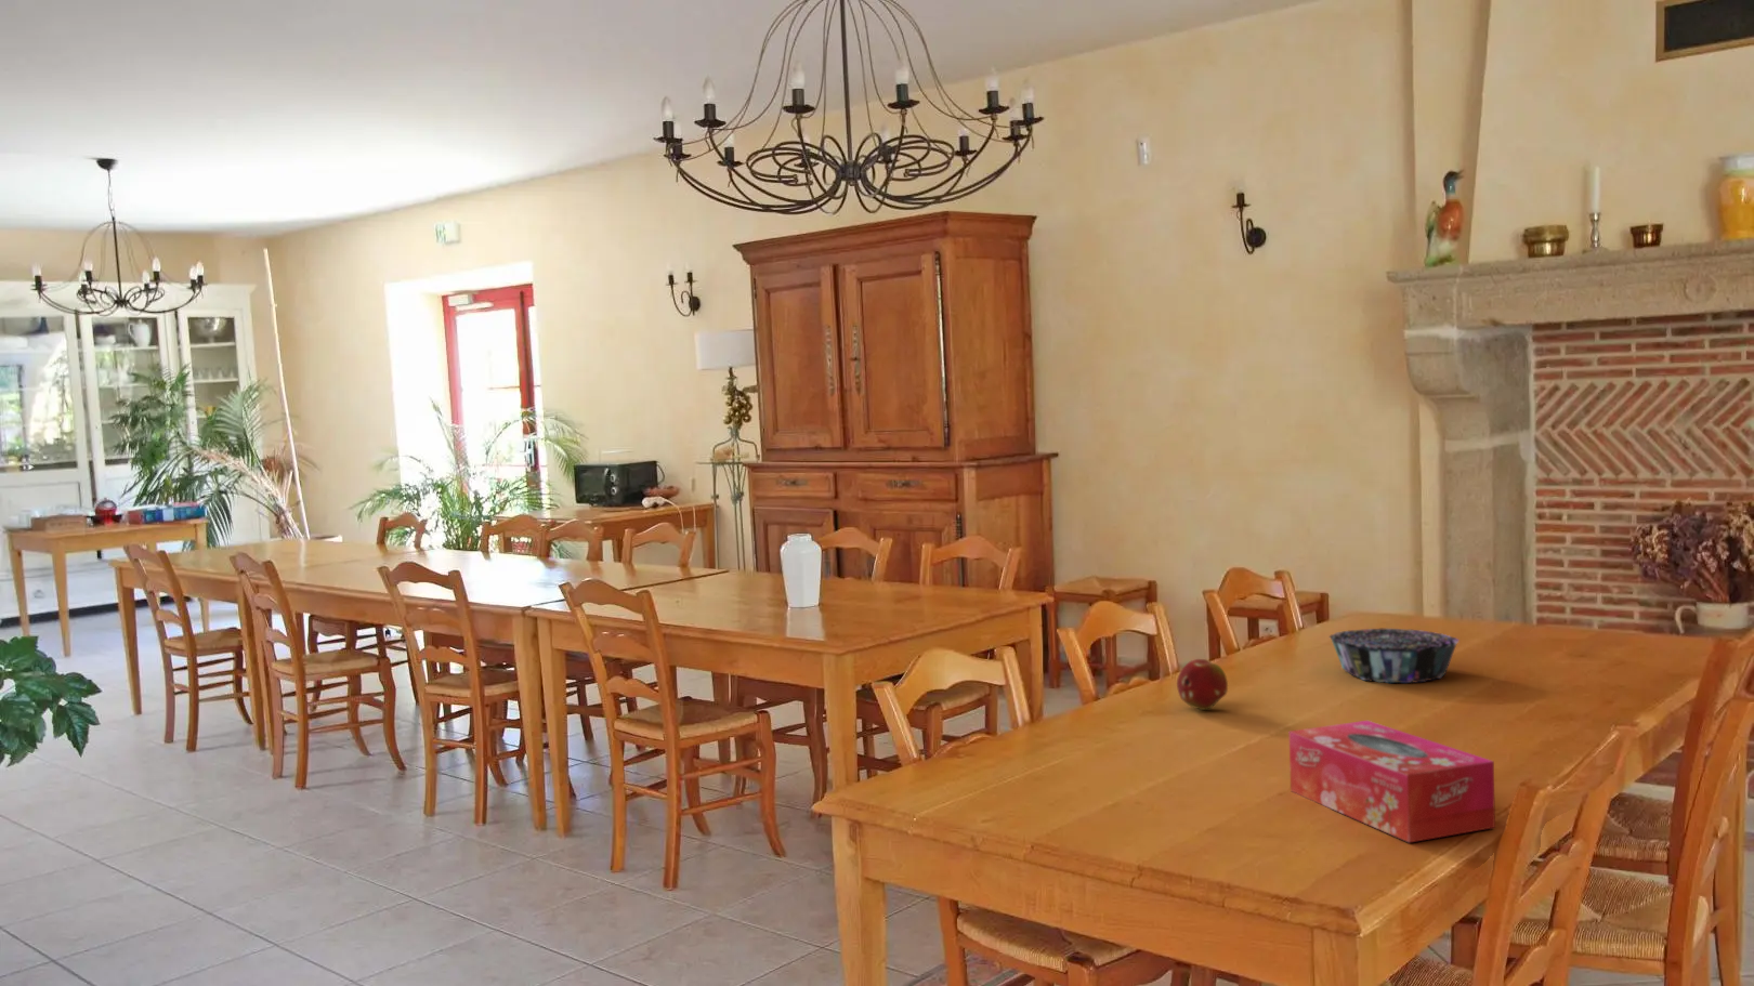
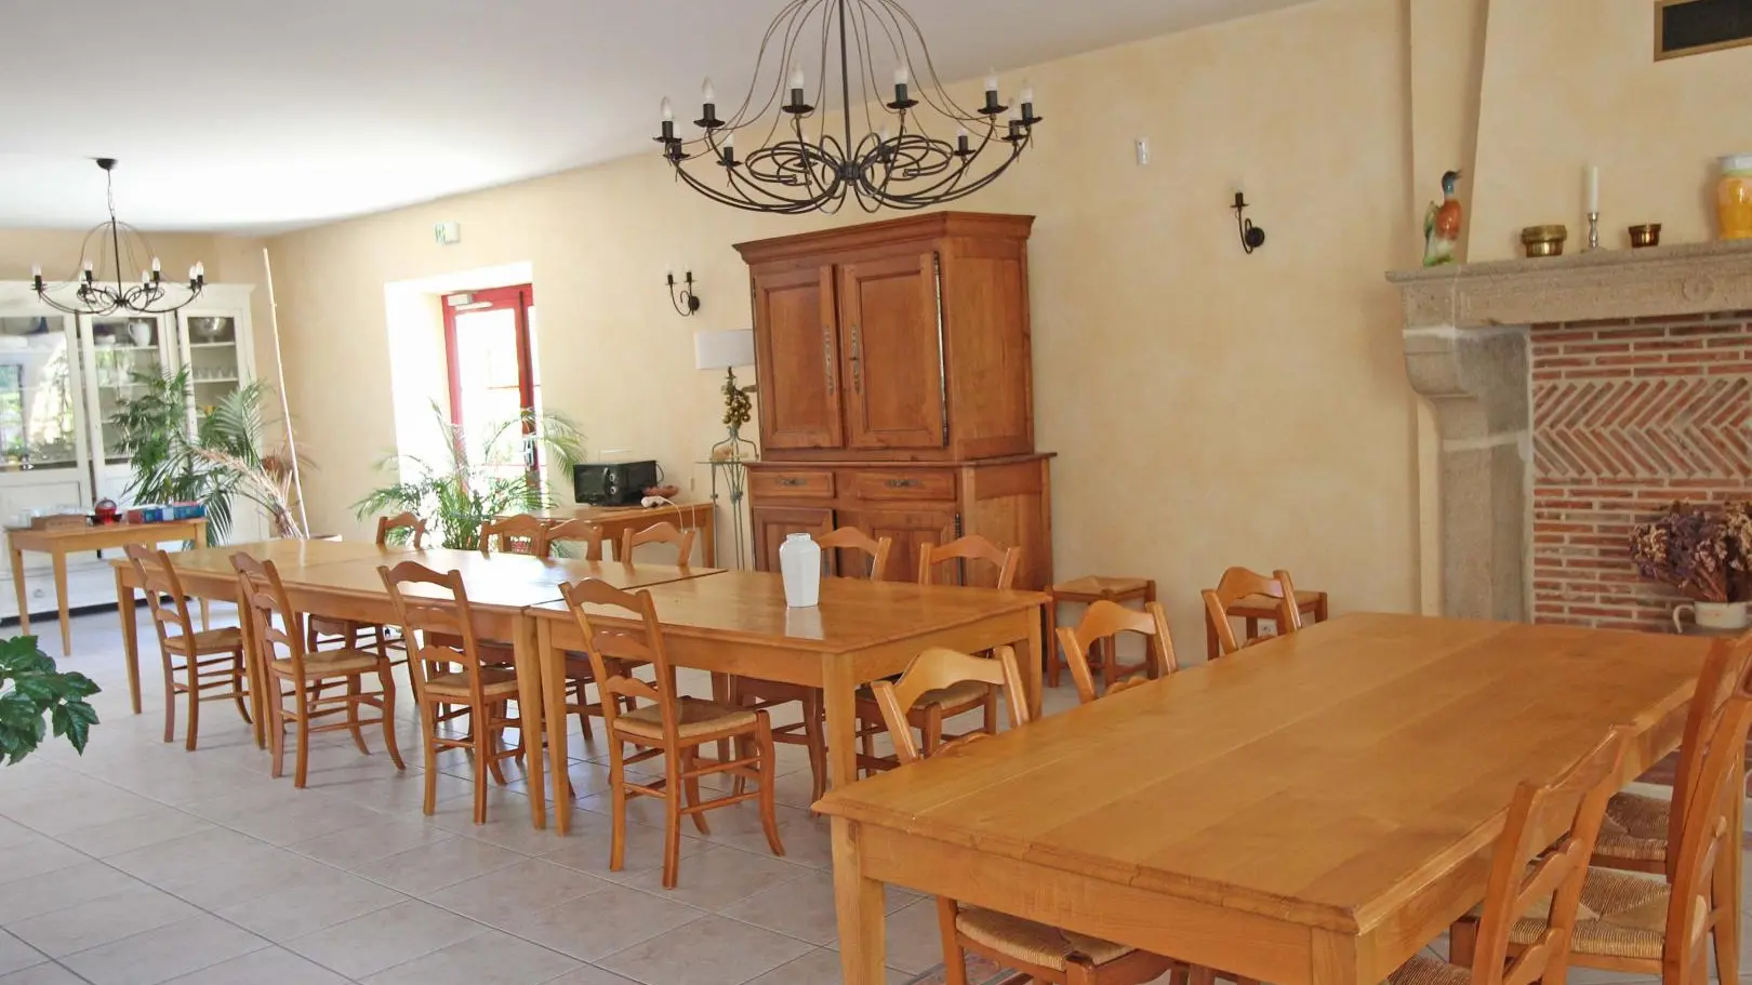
- fruit [1176,659,1229,712]
- tissue box [1289,720,1496,844]
- decorative bowl [1328,627,1460,684]
